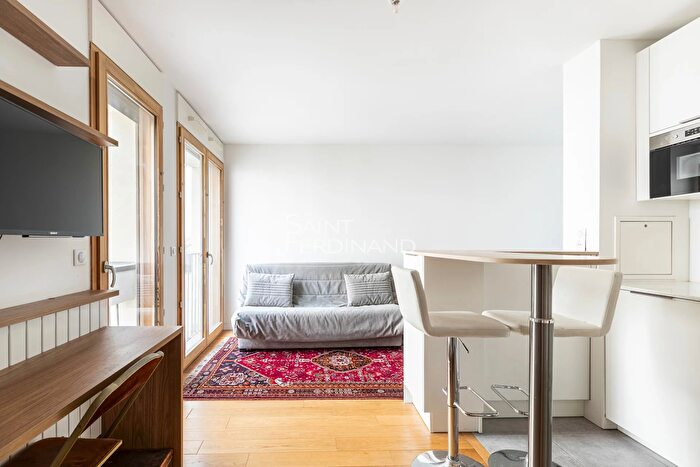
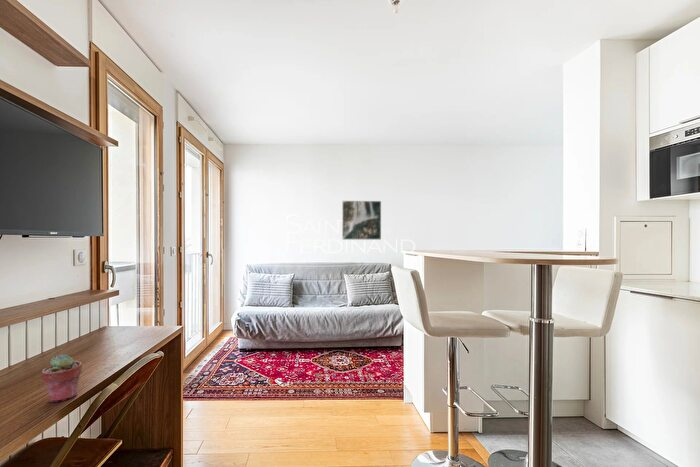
+ potted succulent [40,353,83,403]
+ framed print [341,200,382,241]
